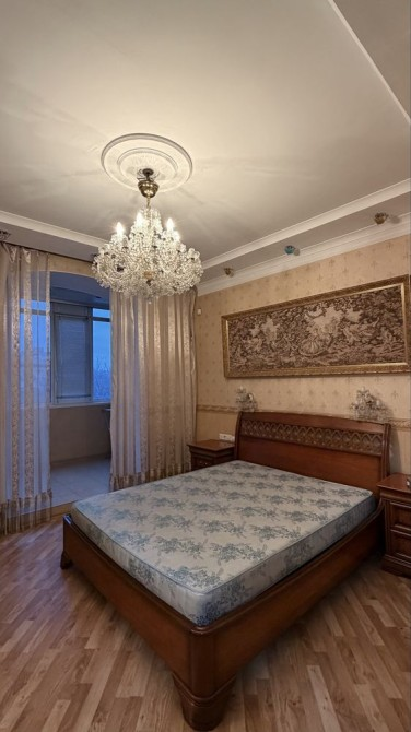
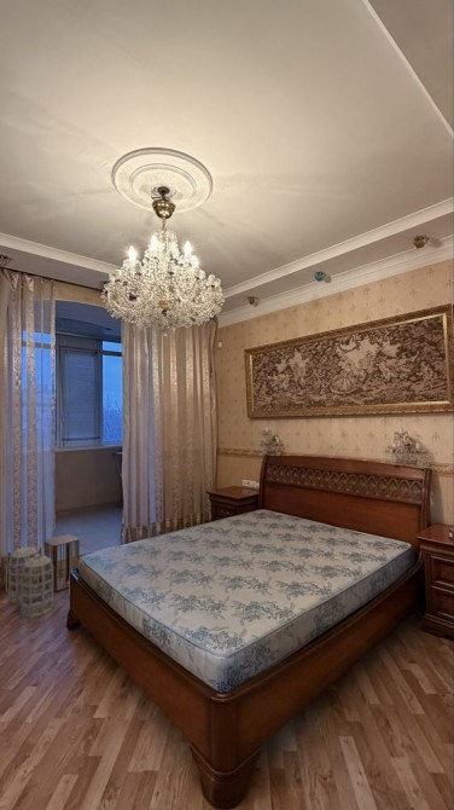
+ lantern [7,533,81,619]
